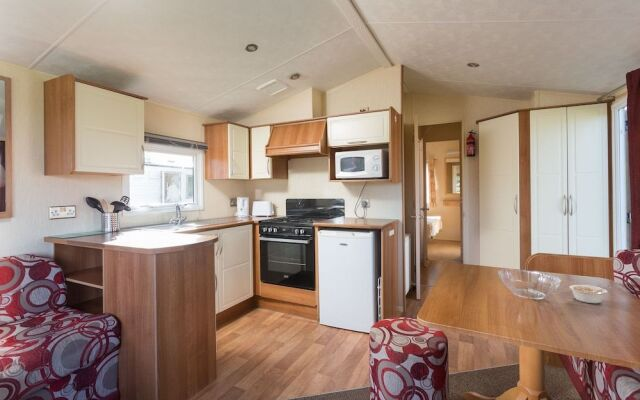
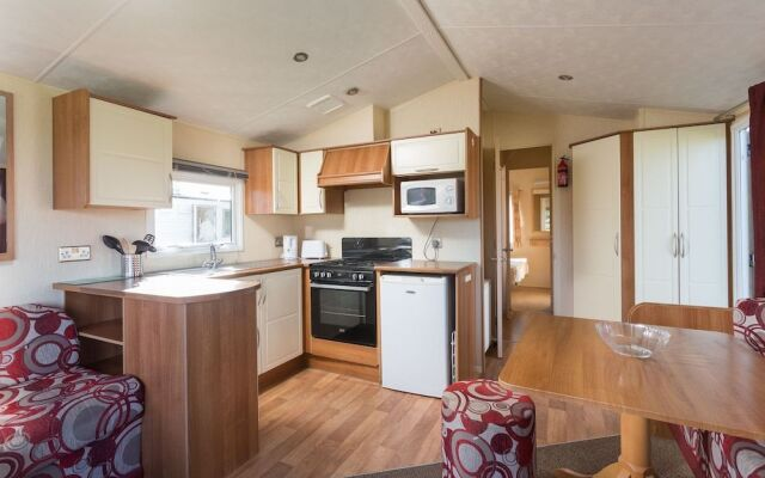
- legume [568,284,612,304]
